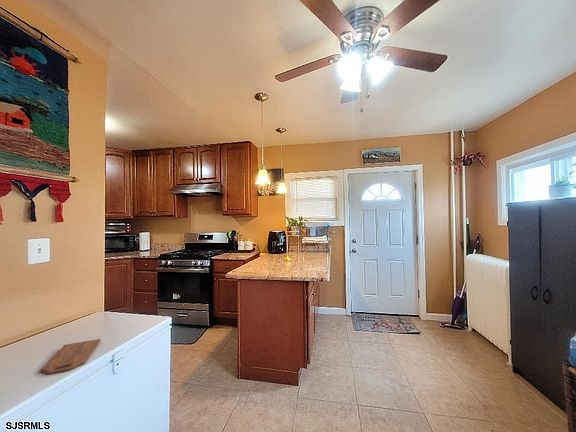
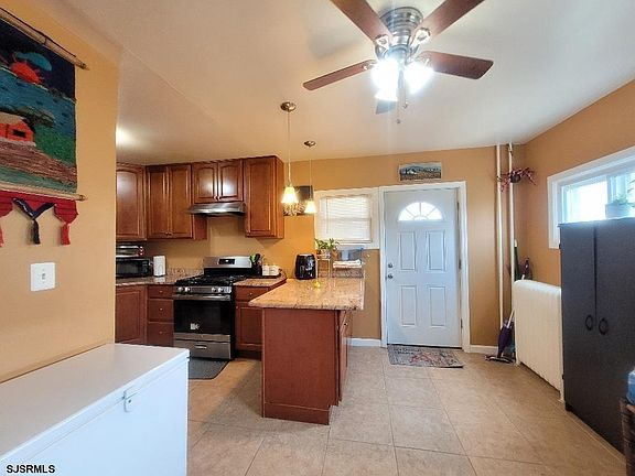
- cutting board [40,338,102,375]
